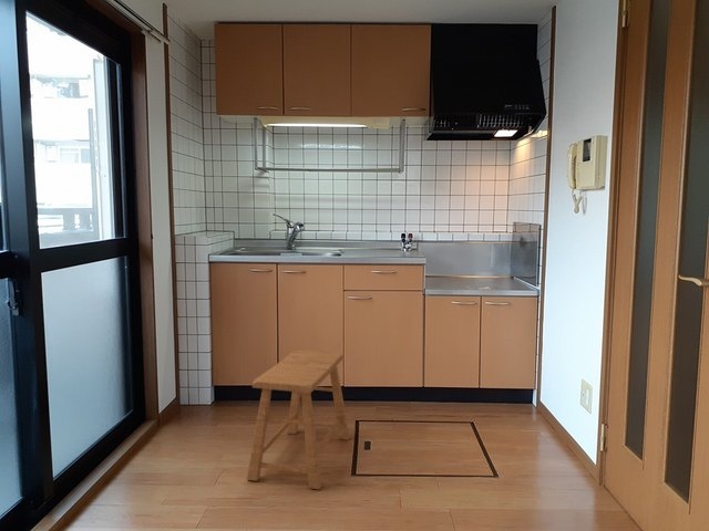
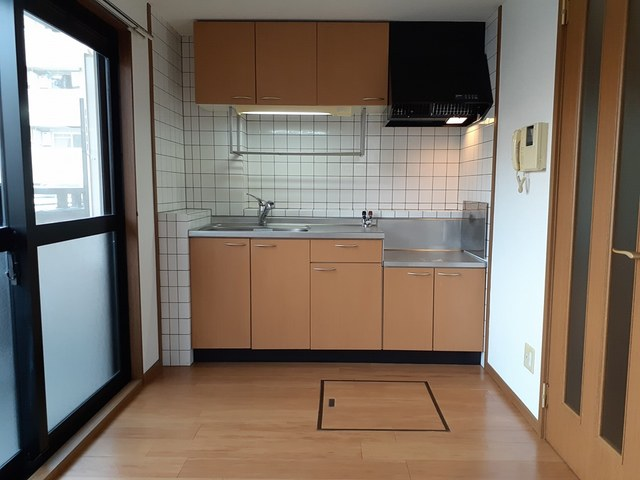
- stool [246,348,351,490]
